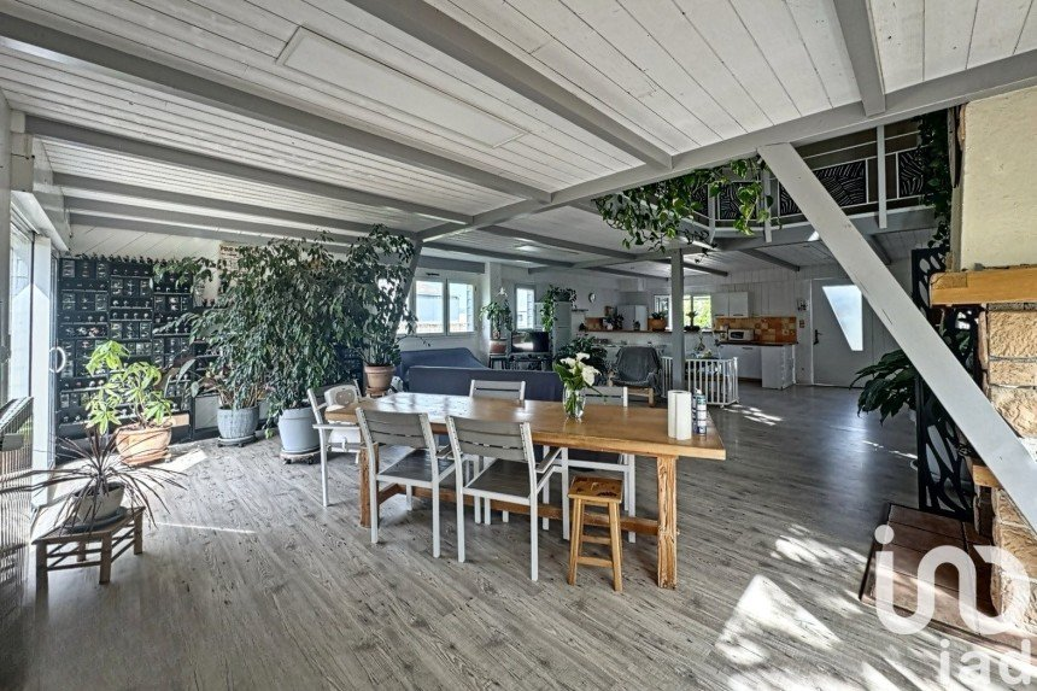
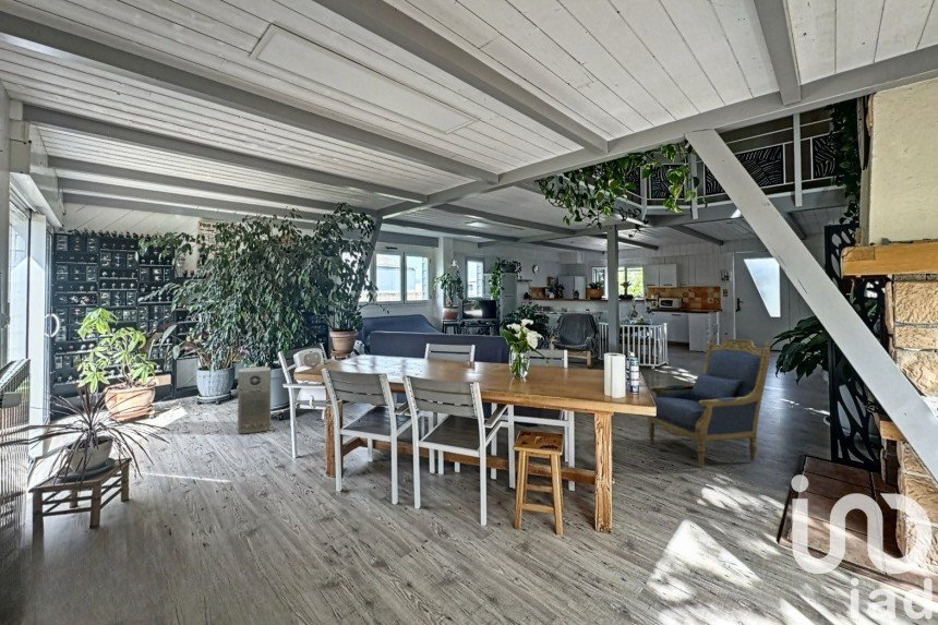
+ air purifier [237,365,272,434]
+ armchair [647,335,771,469]
